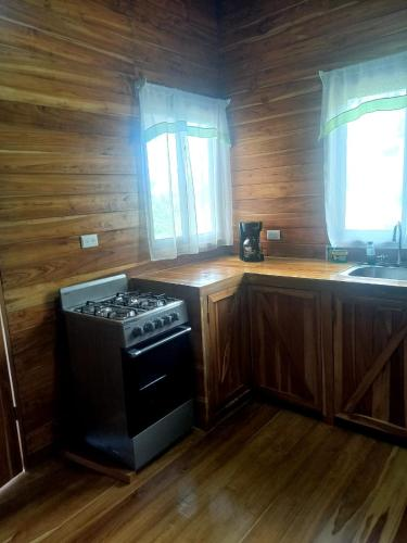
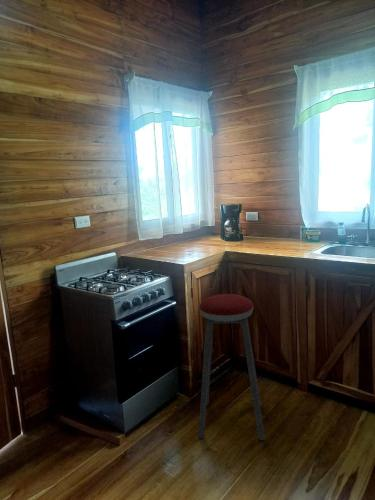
+ music stool [198,293,265,441]
